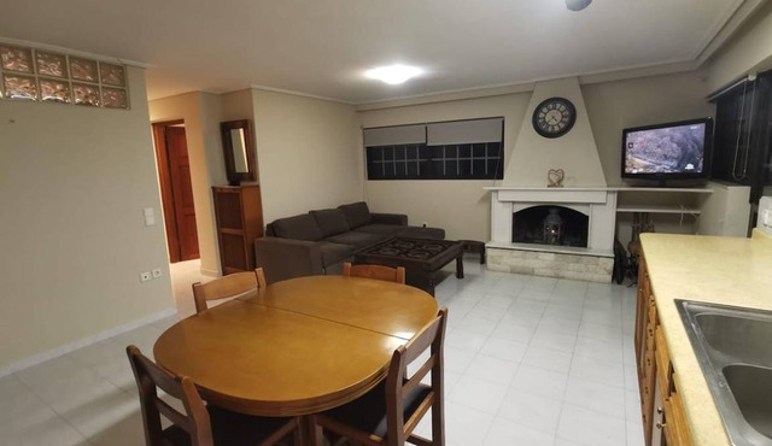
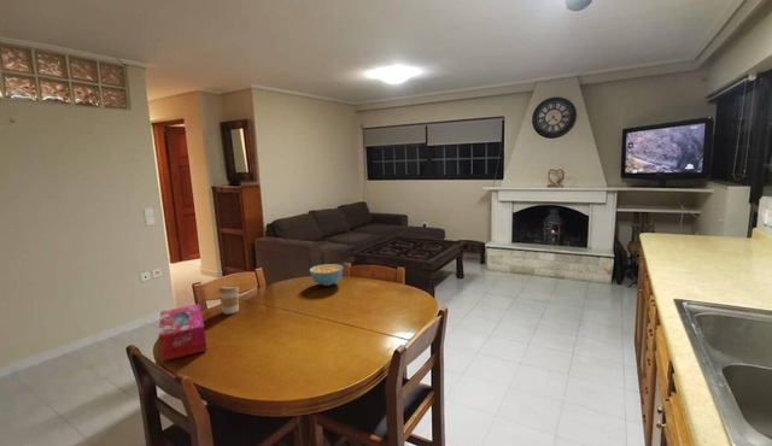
+ tissue box [158,303,209,363]
+ coffee cup [217,284,240,315]
+ cereal bowl [309,263,344,287]
